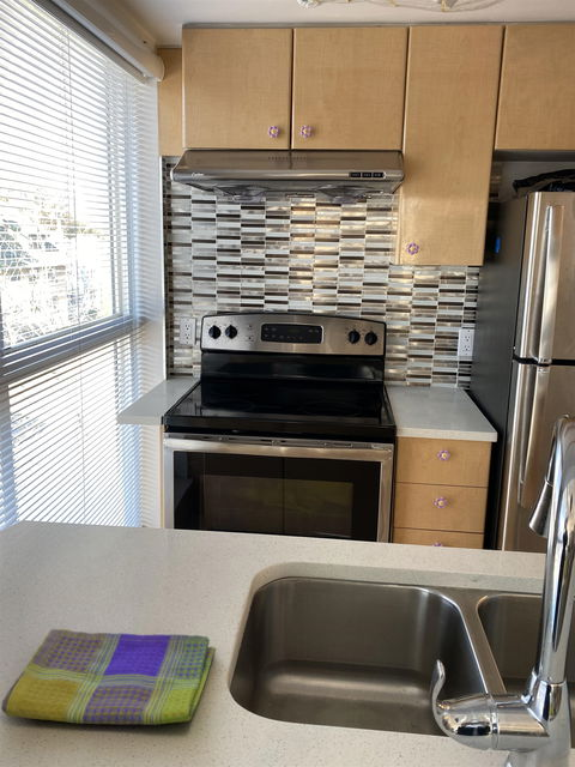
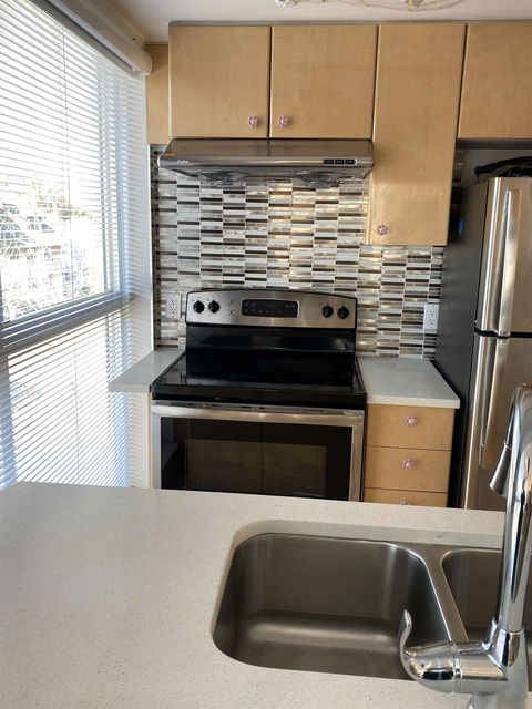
- dish towel [0,628,217,726]
